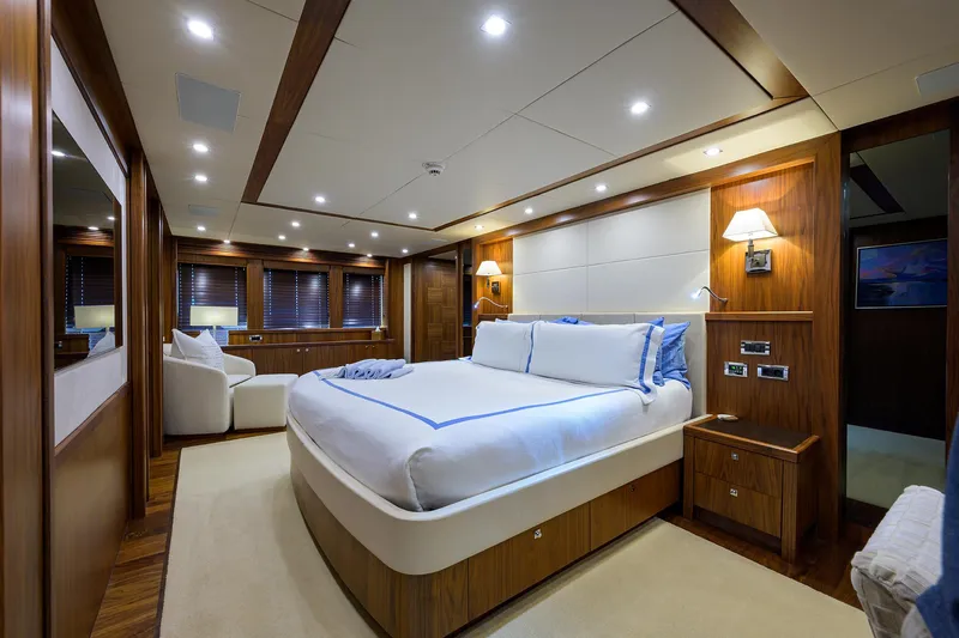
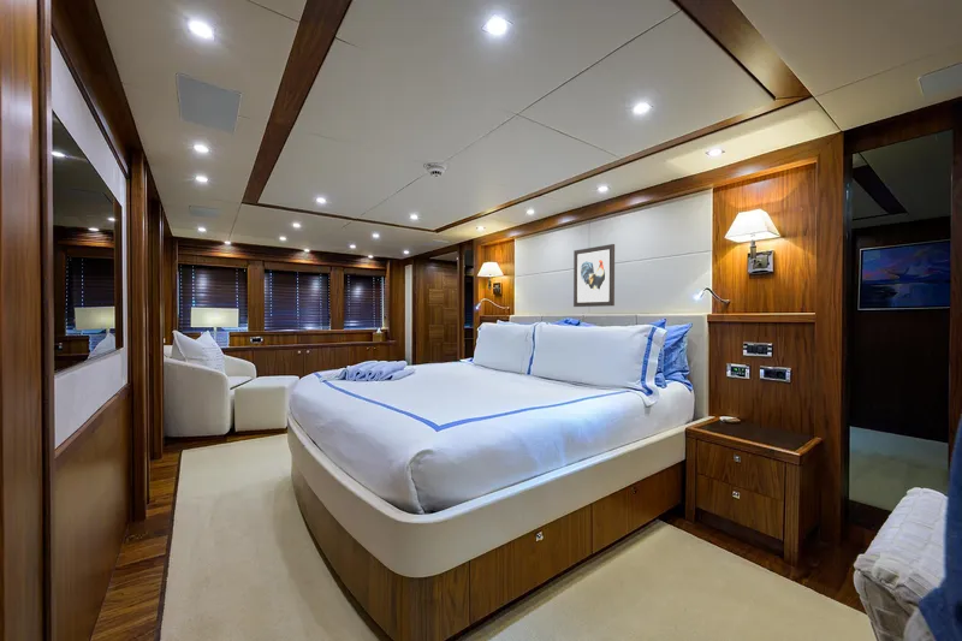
+ wall art [572,243,616,308]
